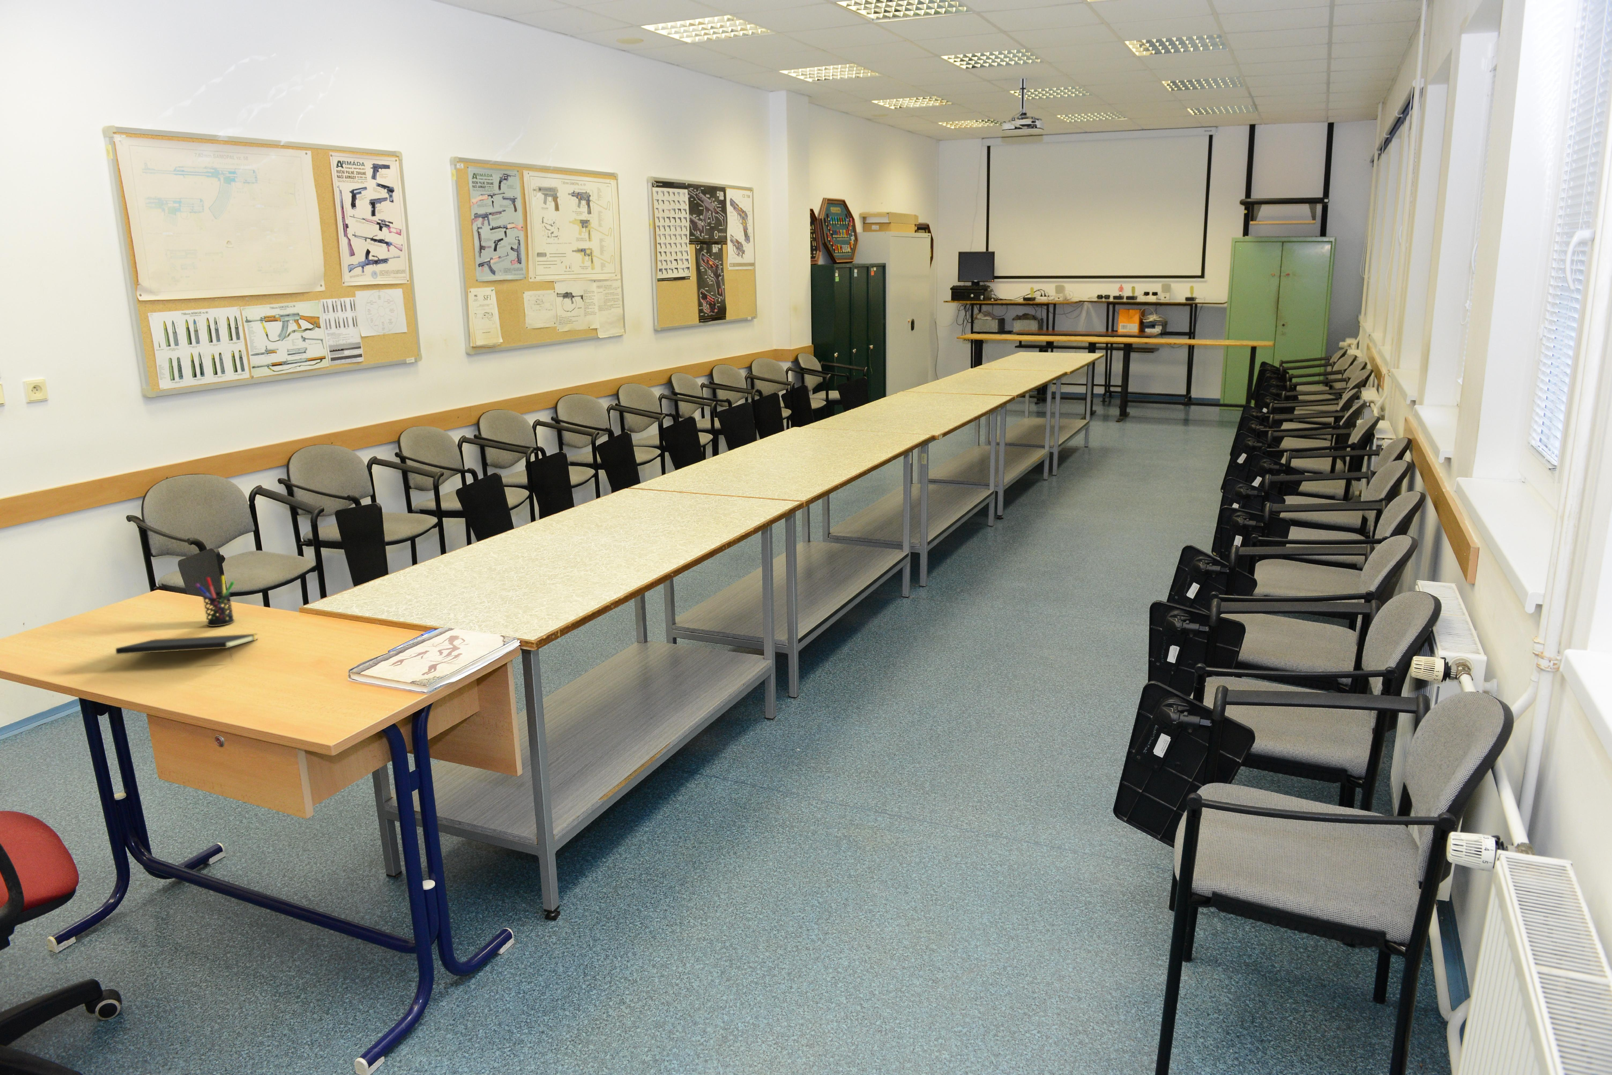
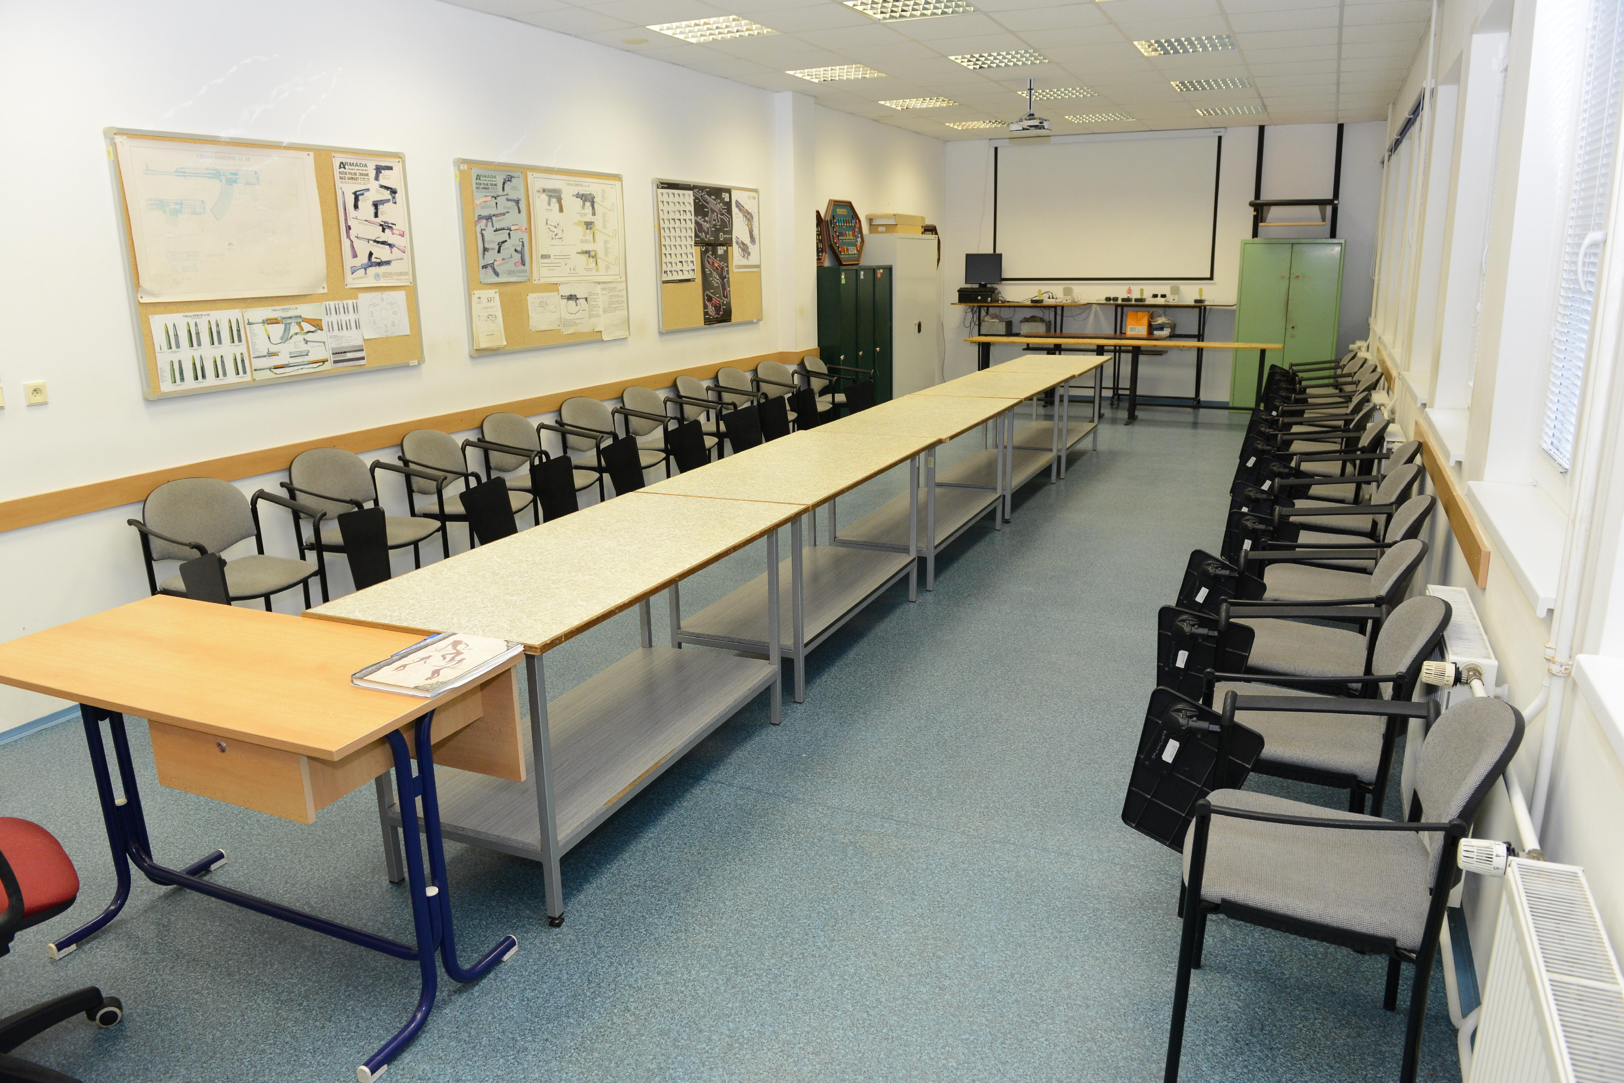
- pen holder [194,575,235,626]
- notepad [115,633,258,662]
